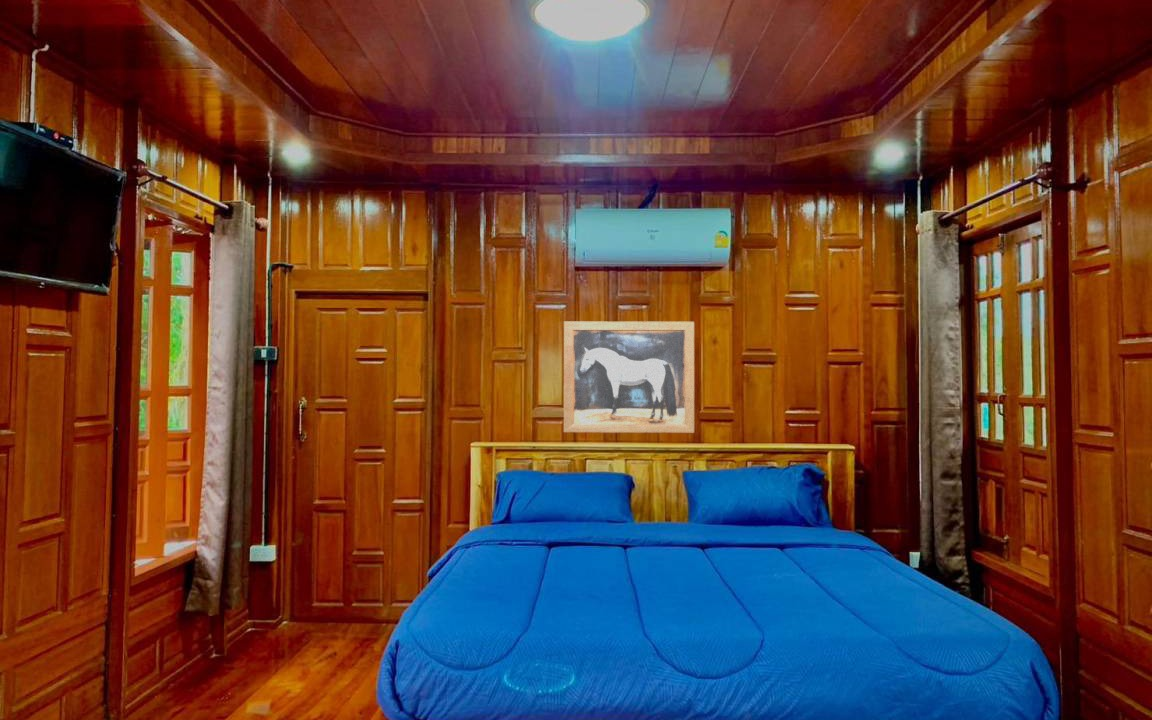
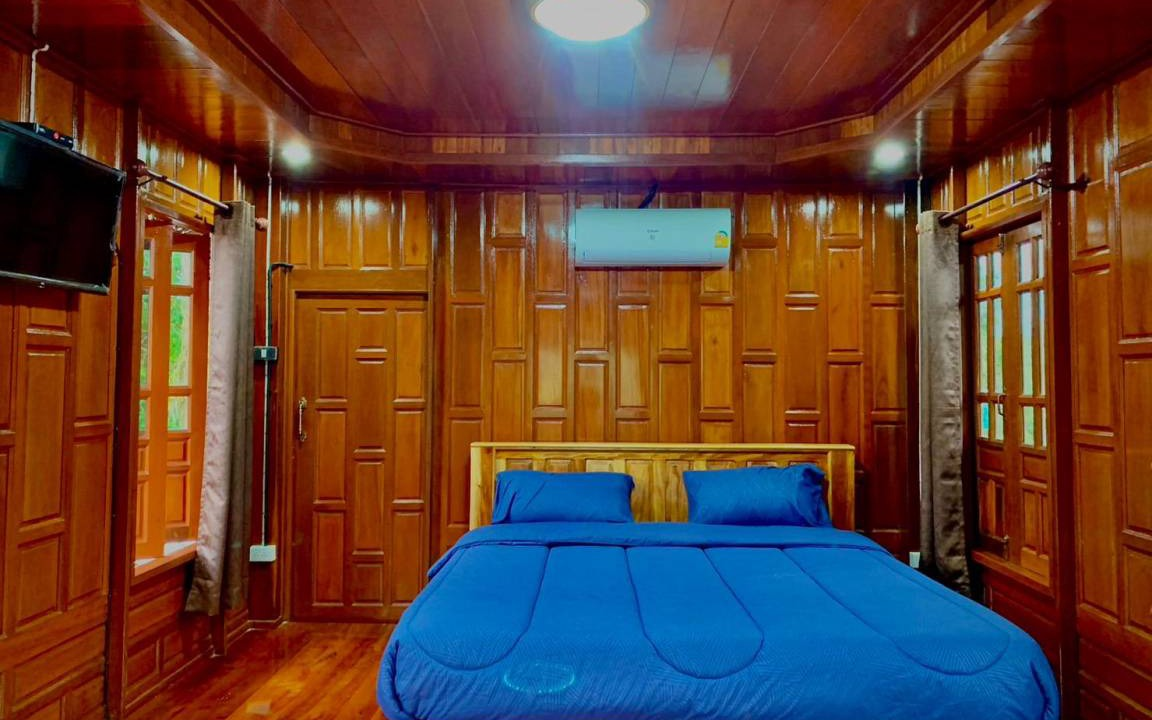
- wall art [563,321,695,434]
